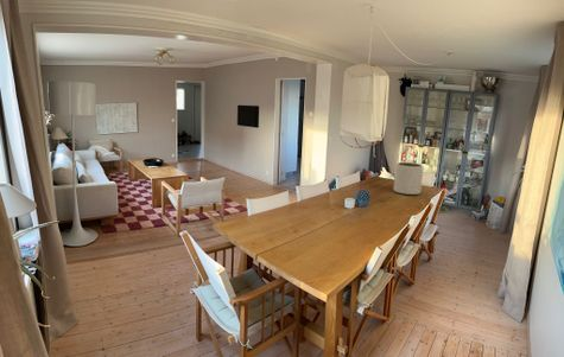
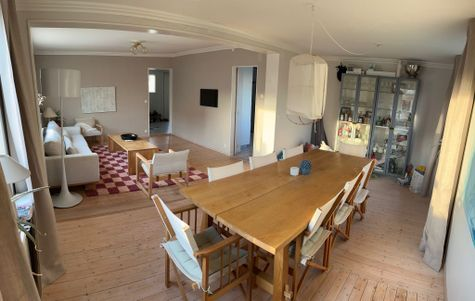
- plant pot [393,161,425,196]
